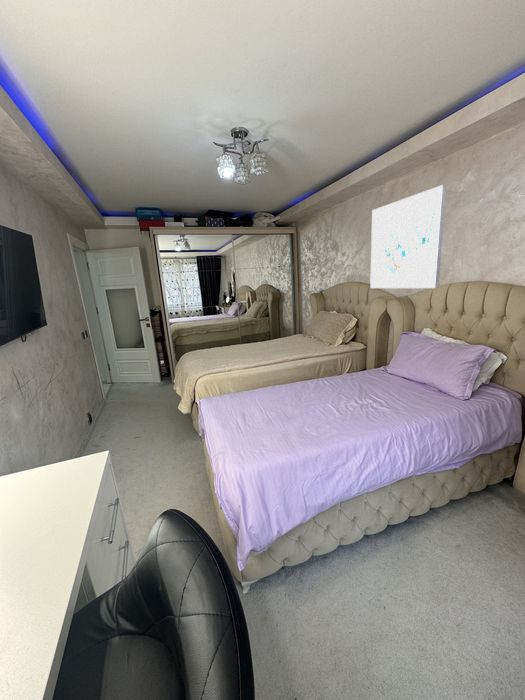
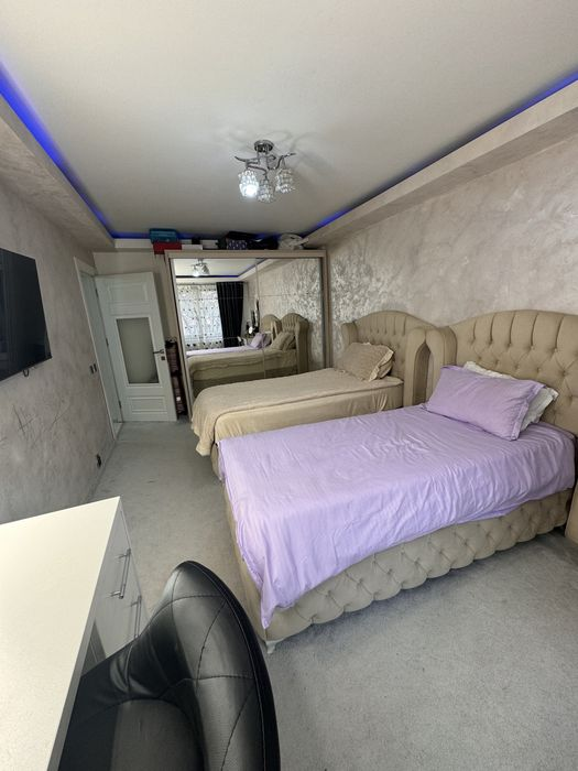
- wall art [369,184,447,289]
